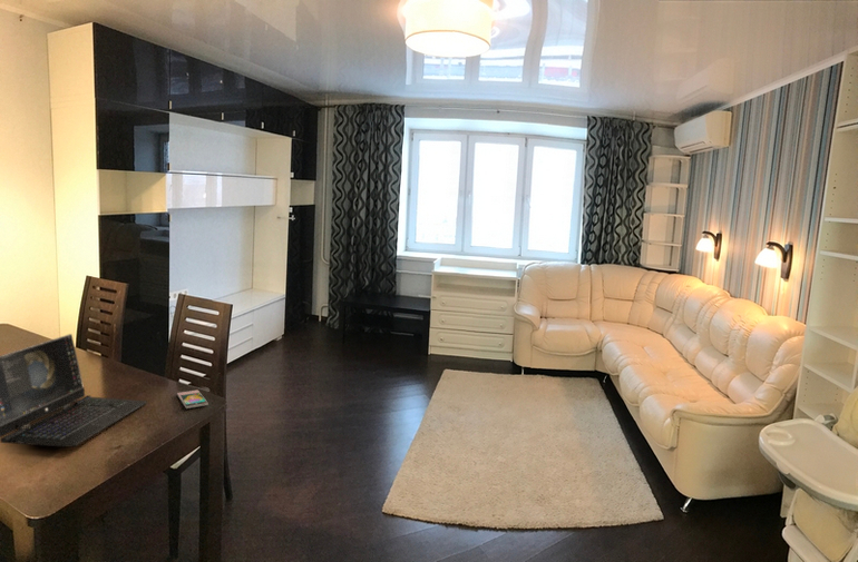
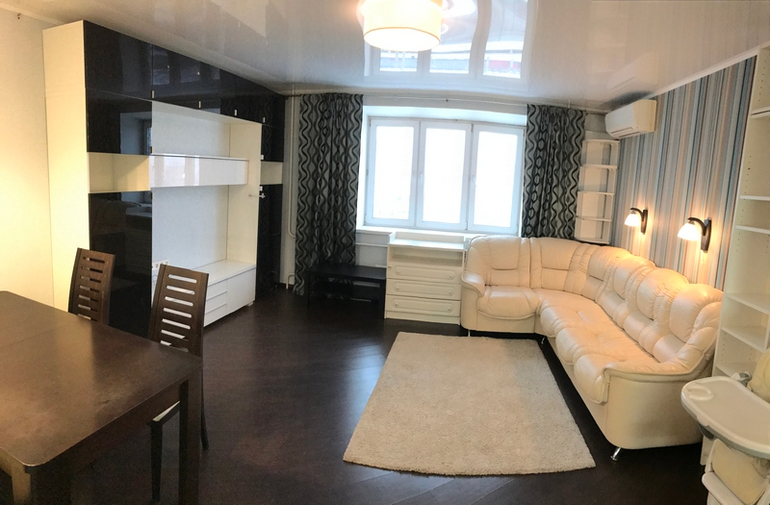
- smartphone [176,390,209,410]
- laptop [0,333,148,447]
